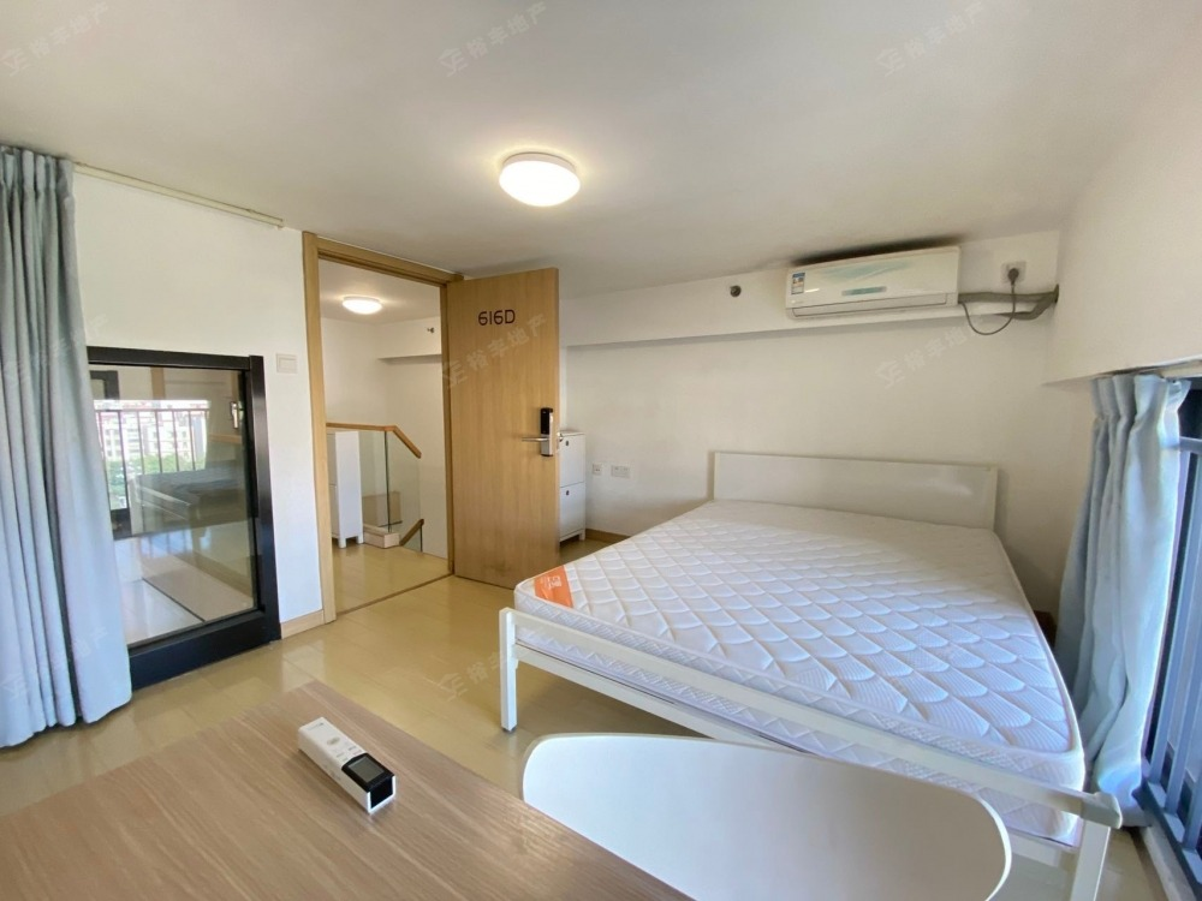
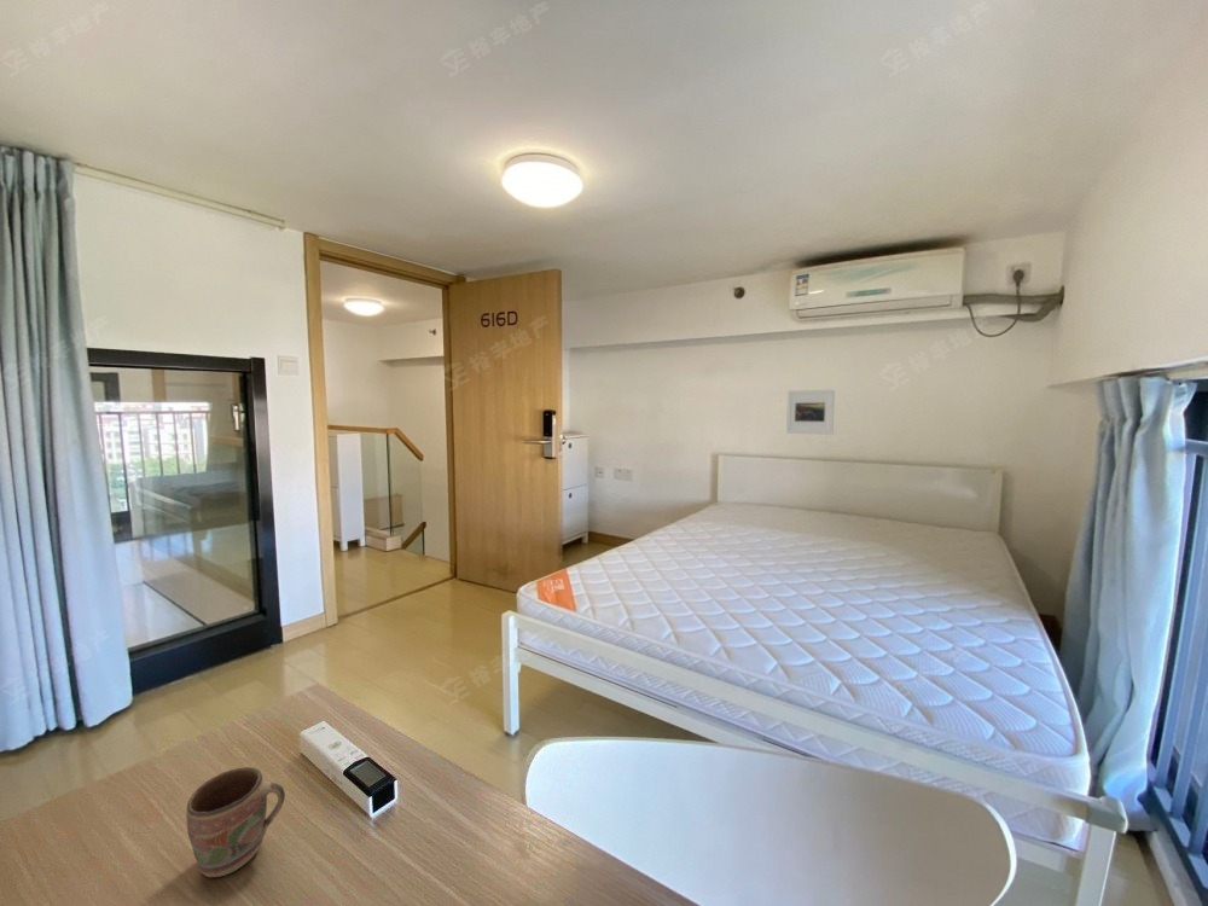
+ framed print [785,389,836,436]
+ mug [185,766,286,878]
